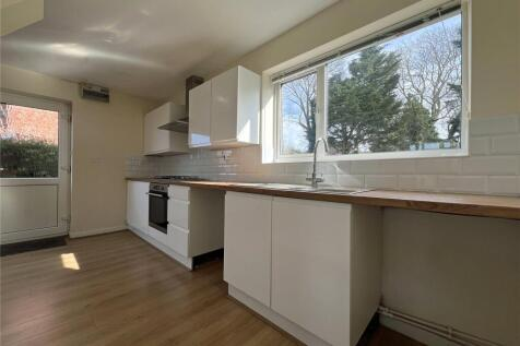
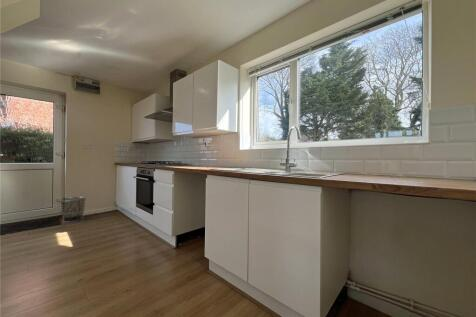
+ trash can [60,196,87,223]
